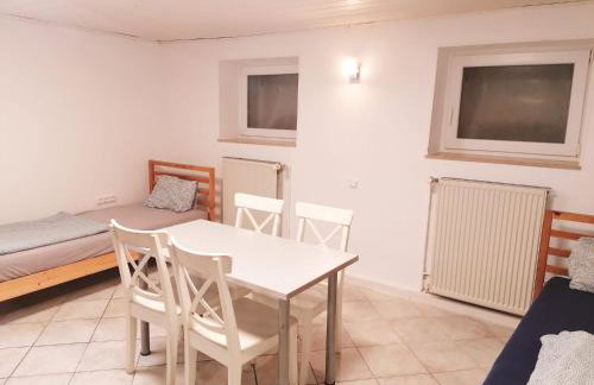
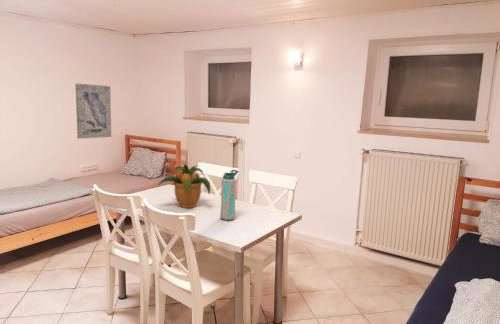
+ potted plant [157,163,211,209]
+ water bottle [219,169,239,221]
+ wall art [75,83,112,140]
